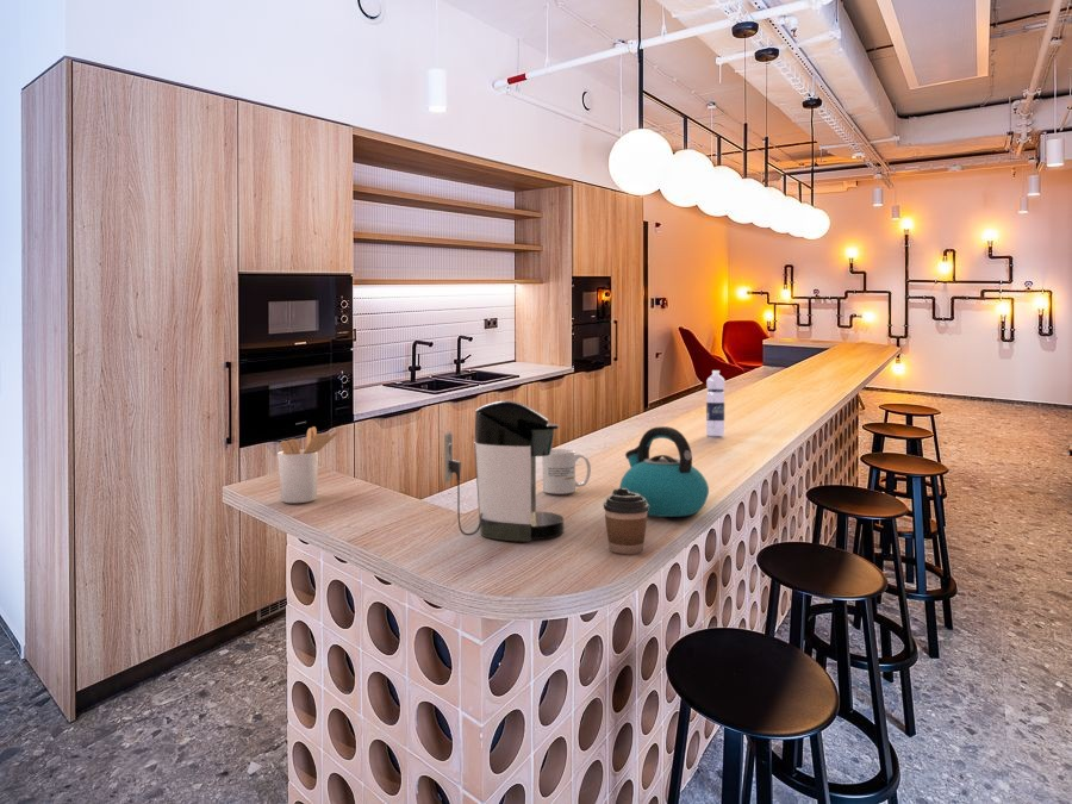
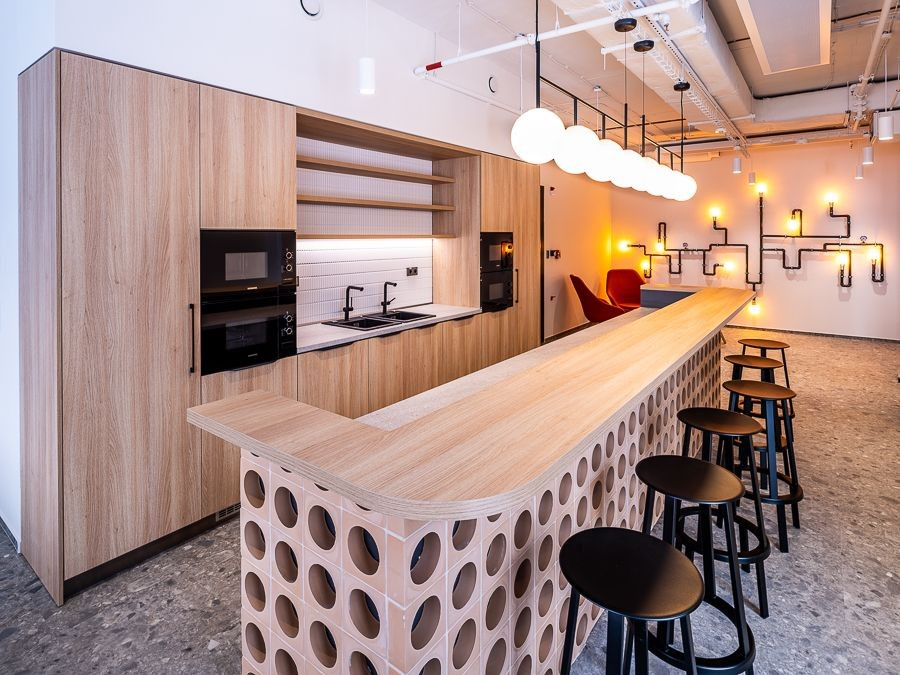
- mug [541,448,592,496]
- coffee cup [603,487,649,555]
- kettle [619,425,710,518]
- water bottle [705,369,727,437]
- utensil holder [276,425,338,504]
- coffee maker [443,399,565,543]
